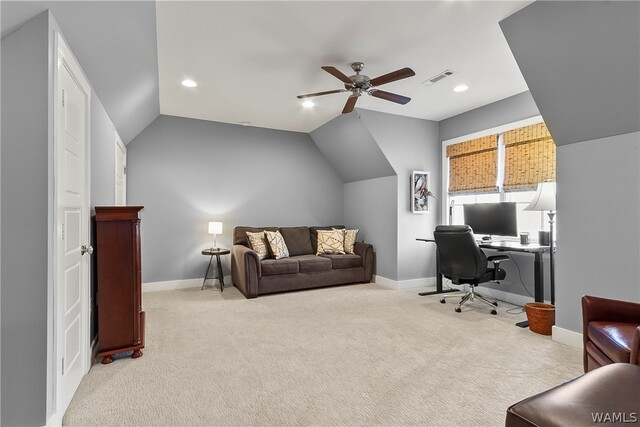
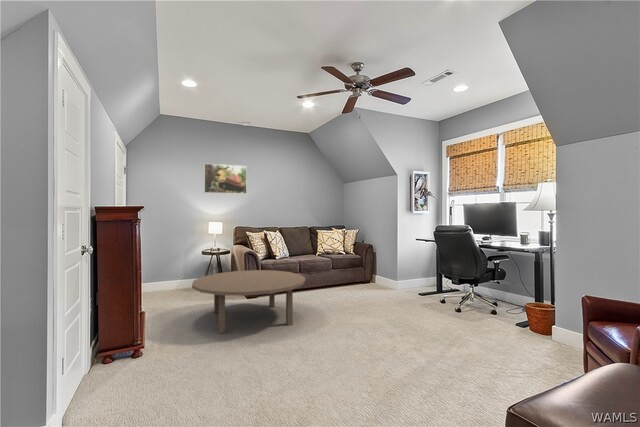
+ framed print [203,163,248,195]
+ coffee table [191,269,306,335]
